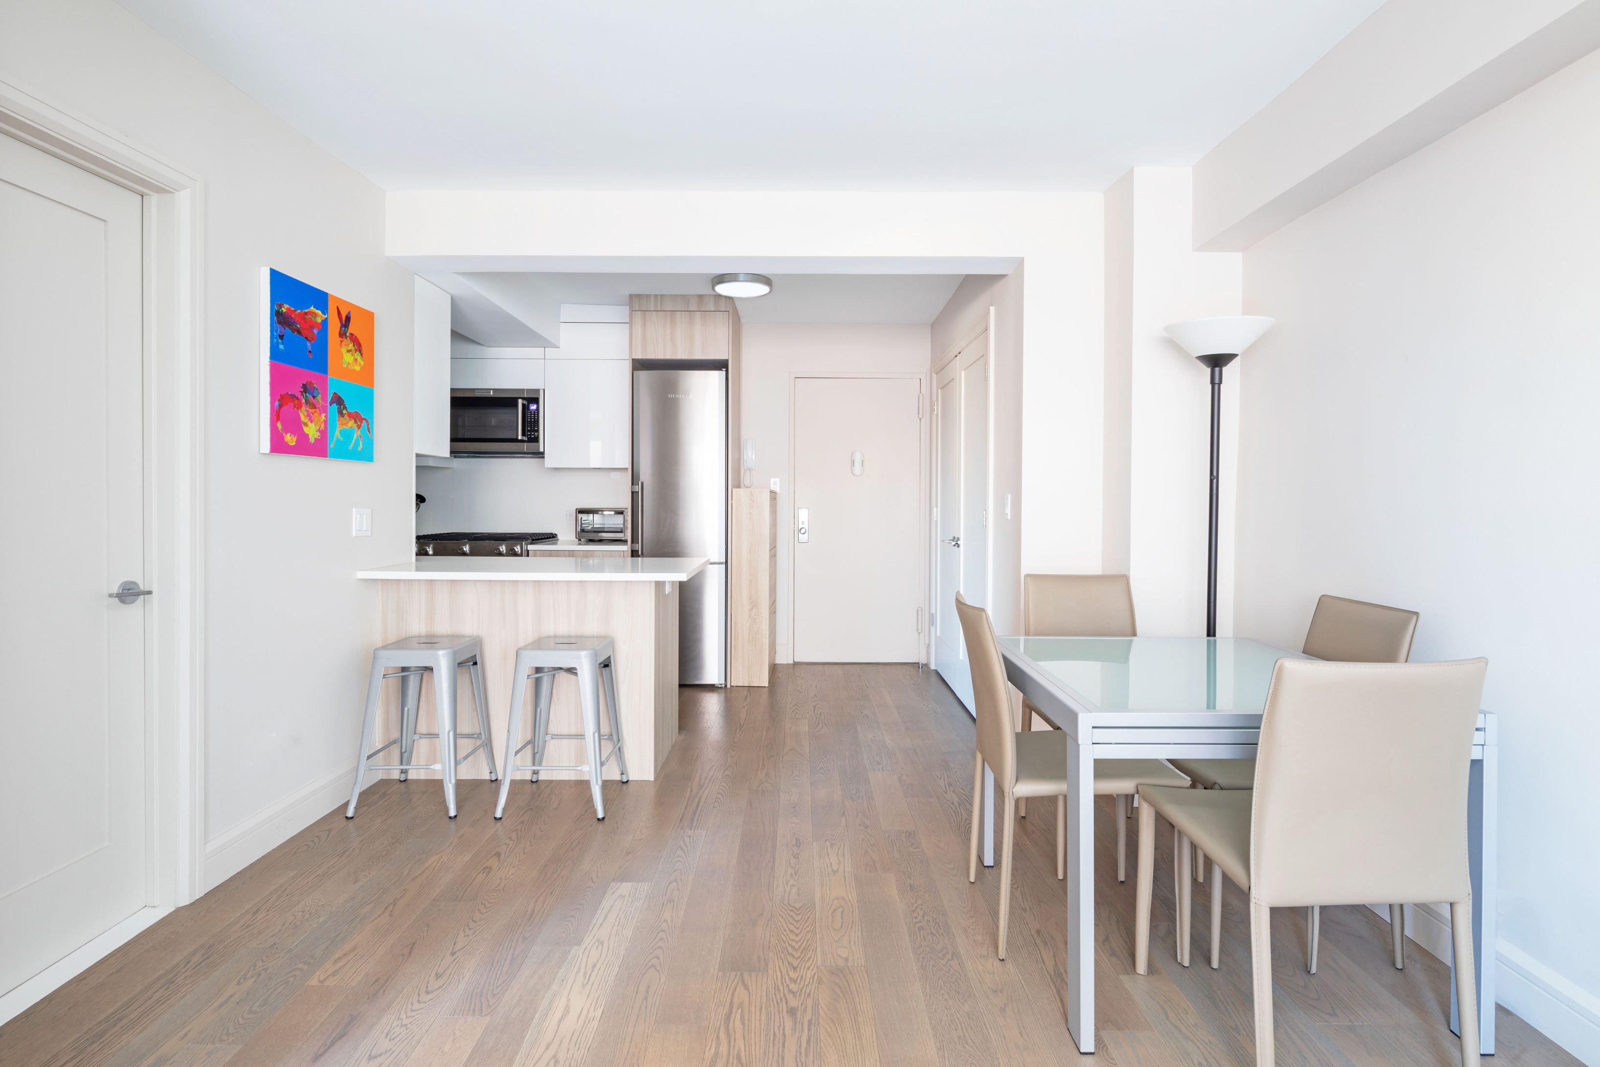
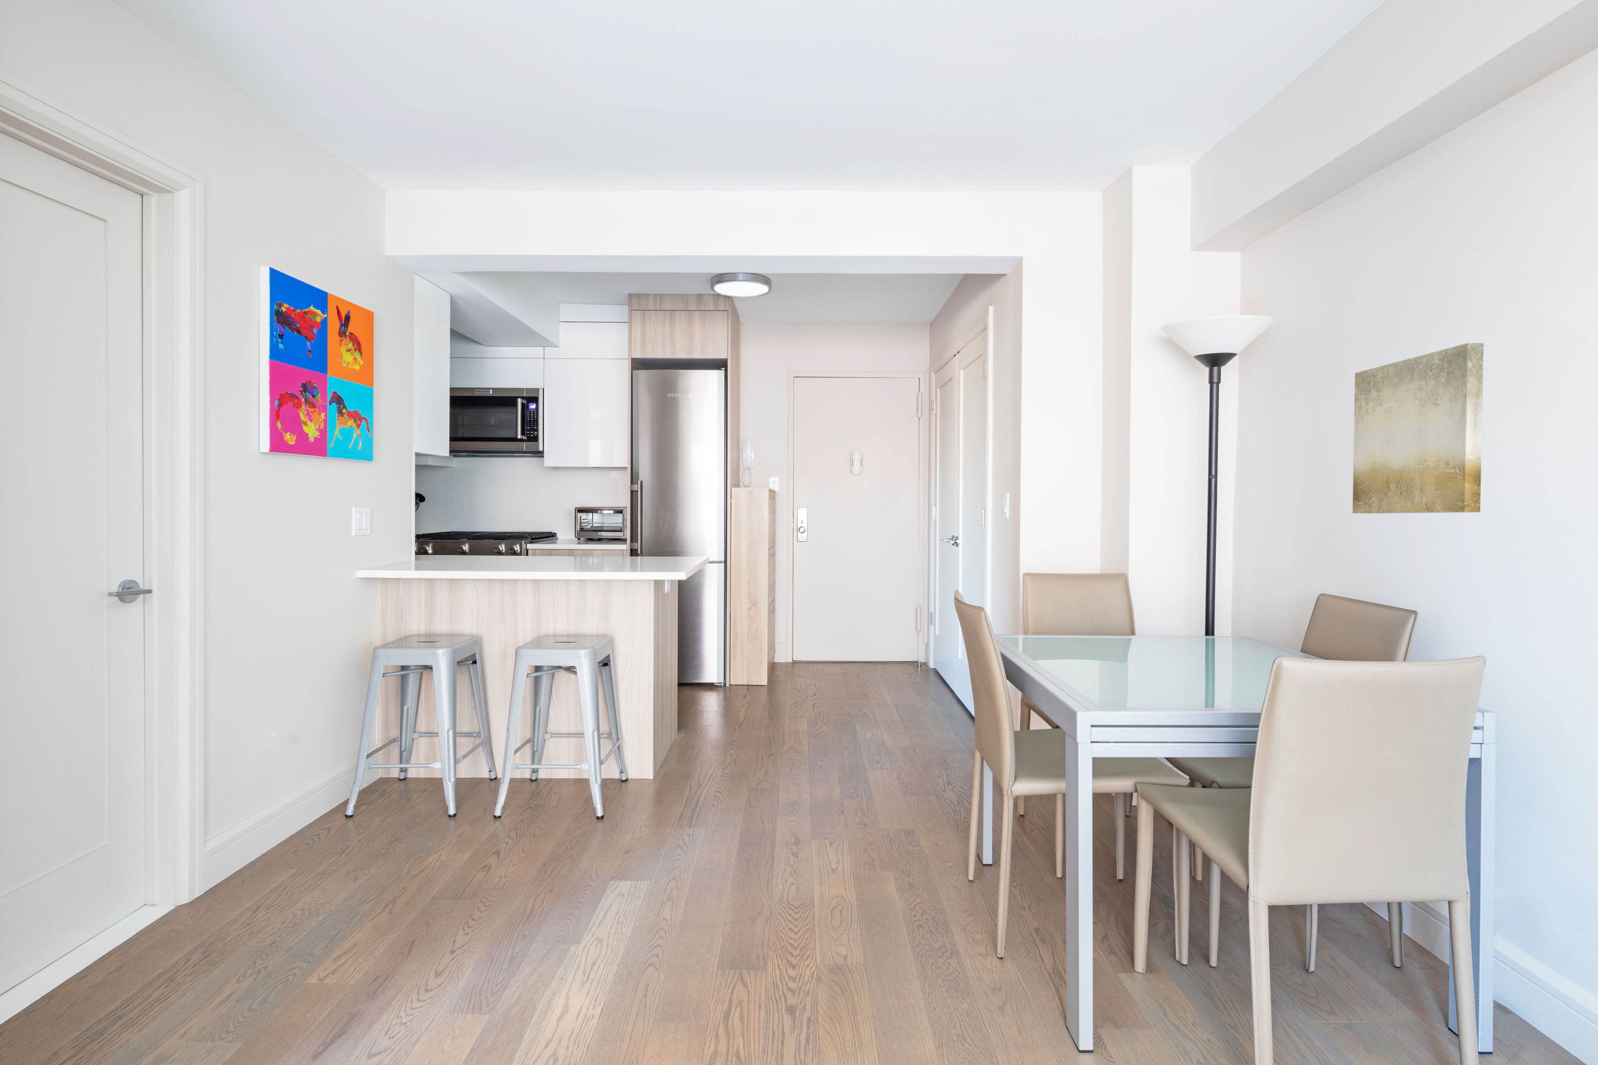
+ wall art [1352,342,1484,513]
